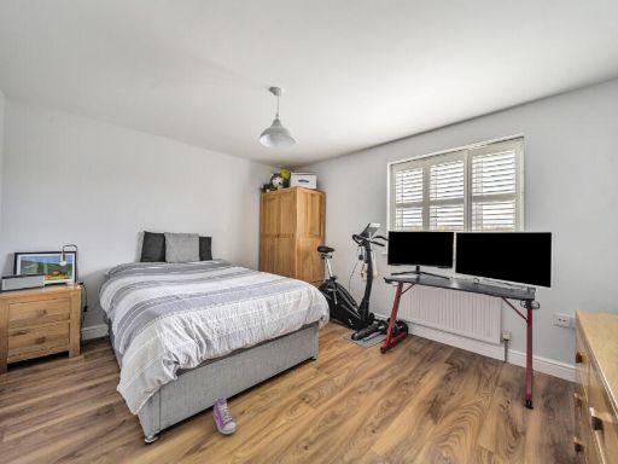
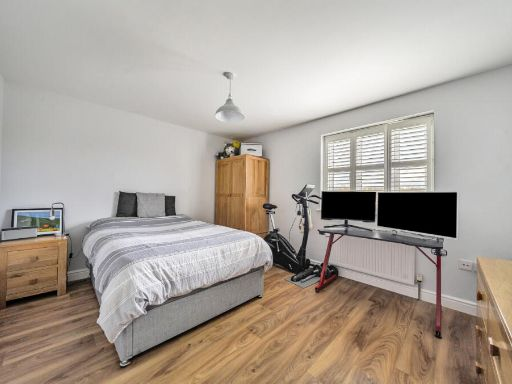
- sneaker [212,396,237,435]
